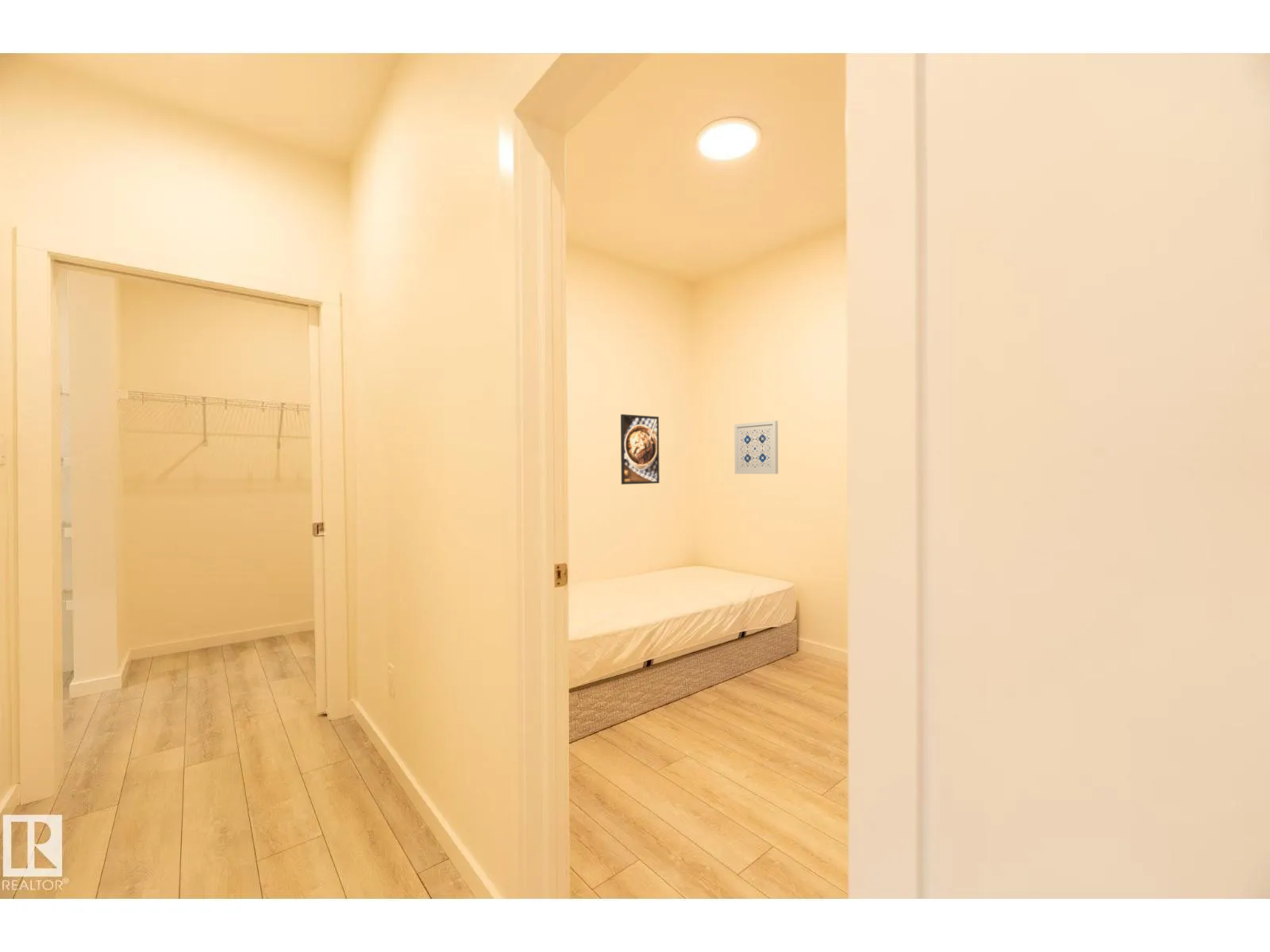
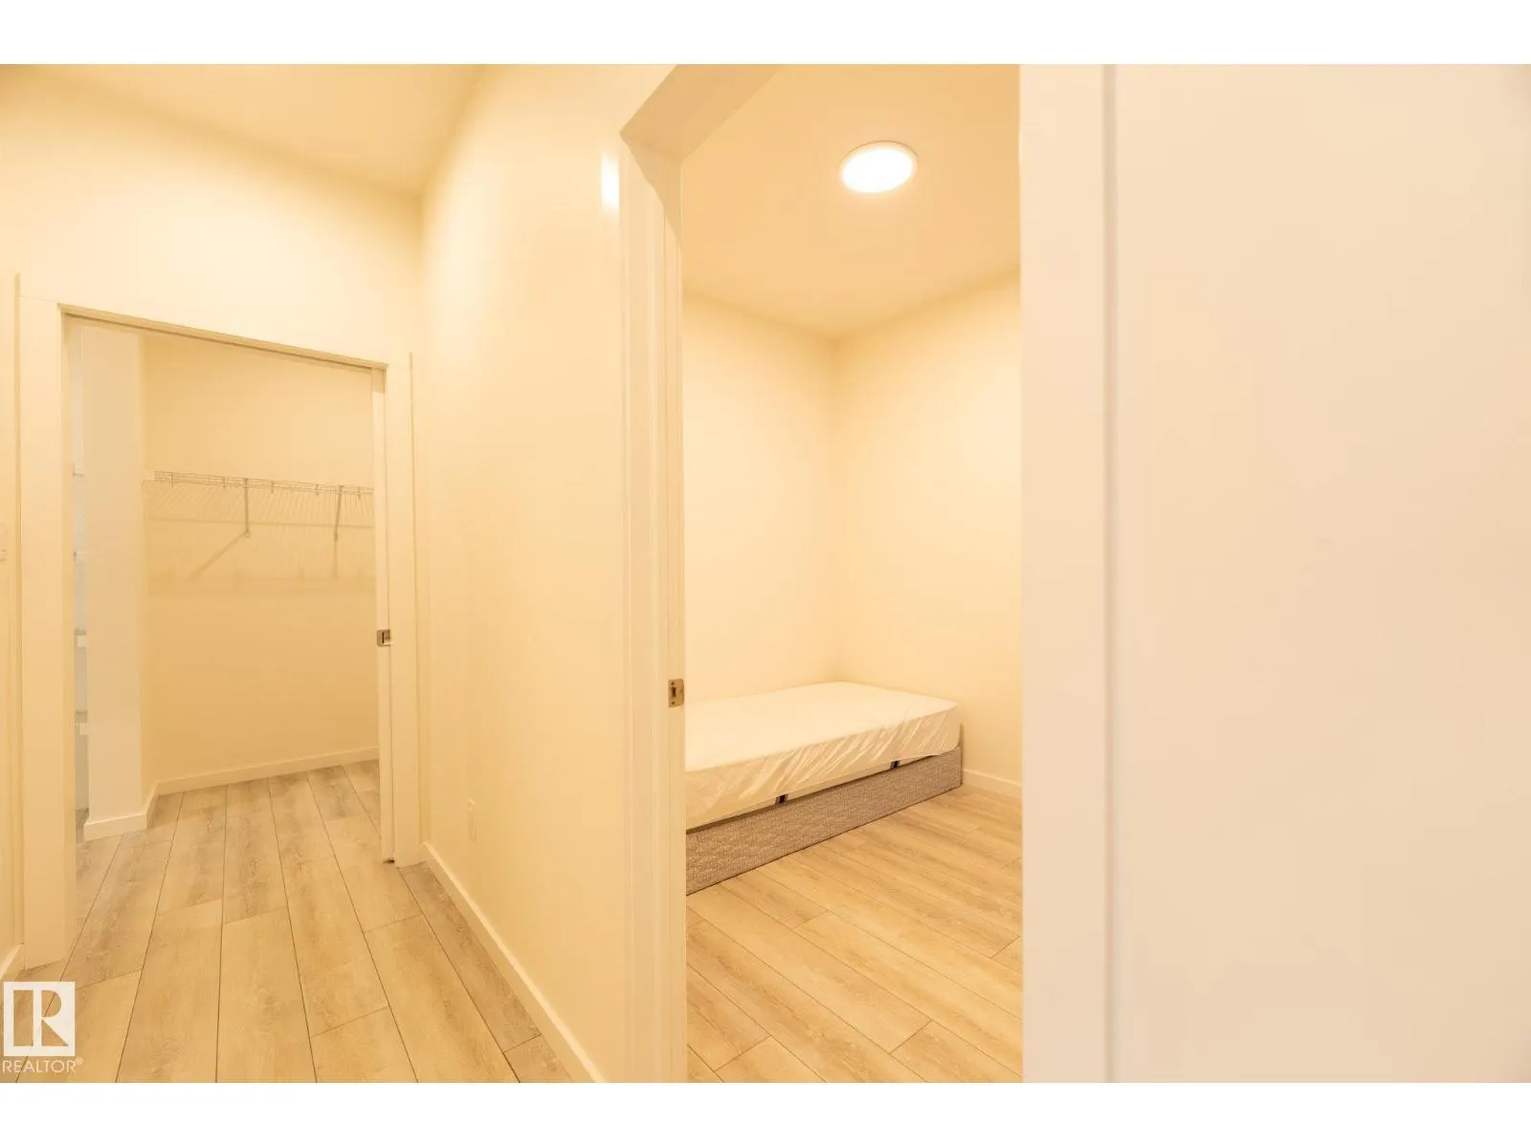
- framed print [620,413,660,486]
- wall art [733,420,779,474]
